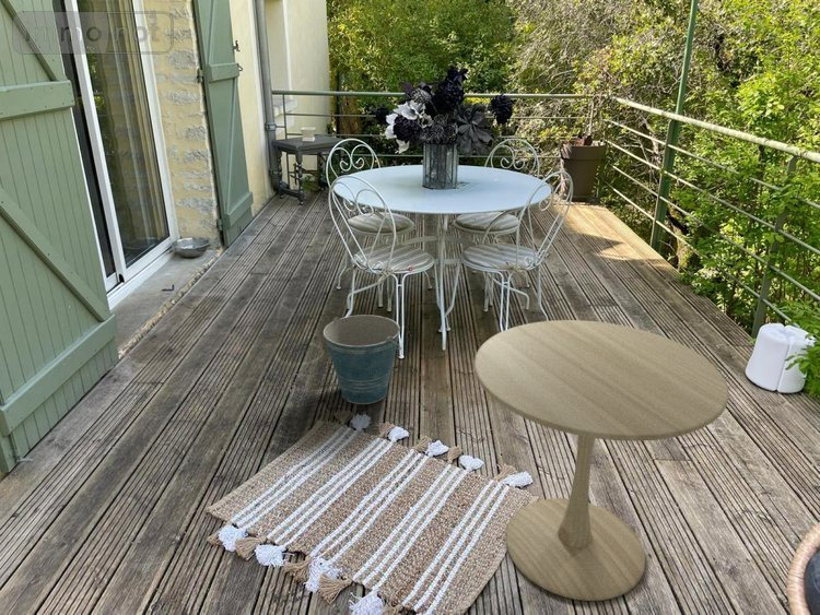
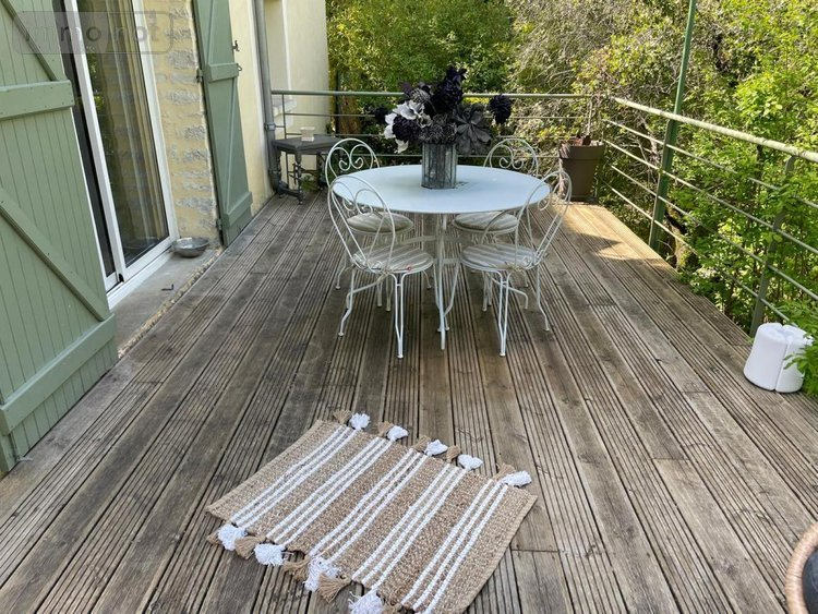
- side table [473,319,730,602]
- bucket [323,314,402,405]
